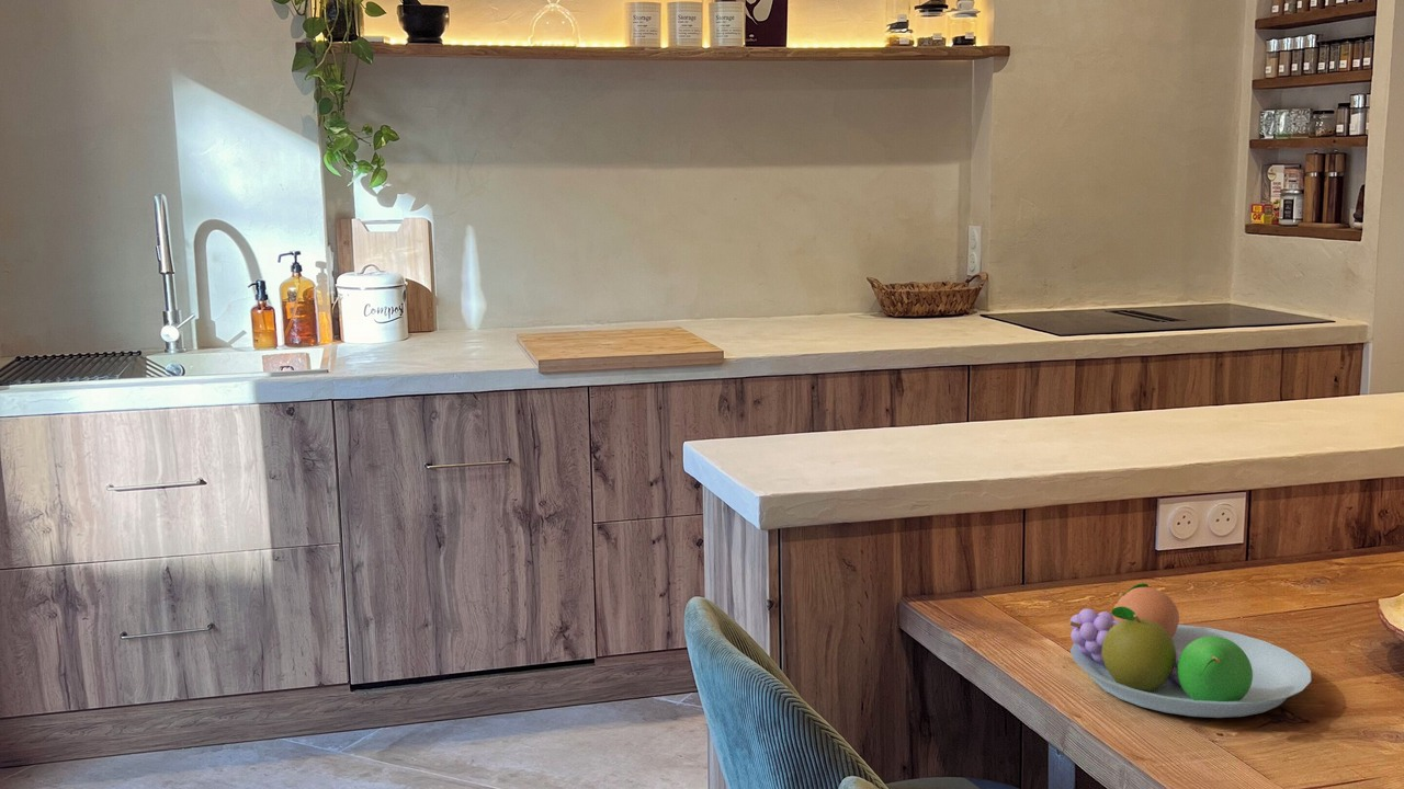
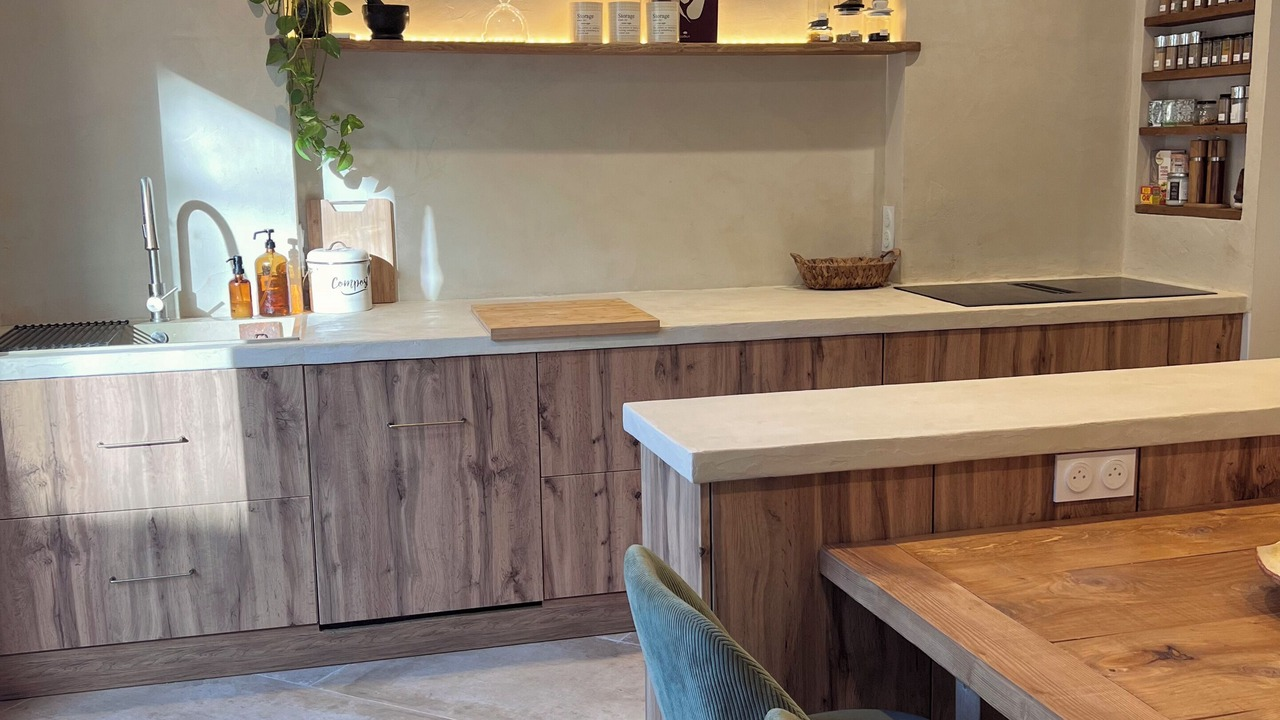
- fruit bowl [1067,582,1312,719]
